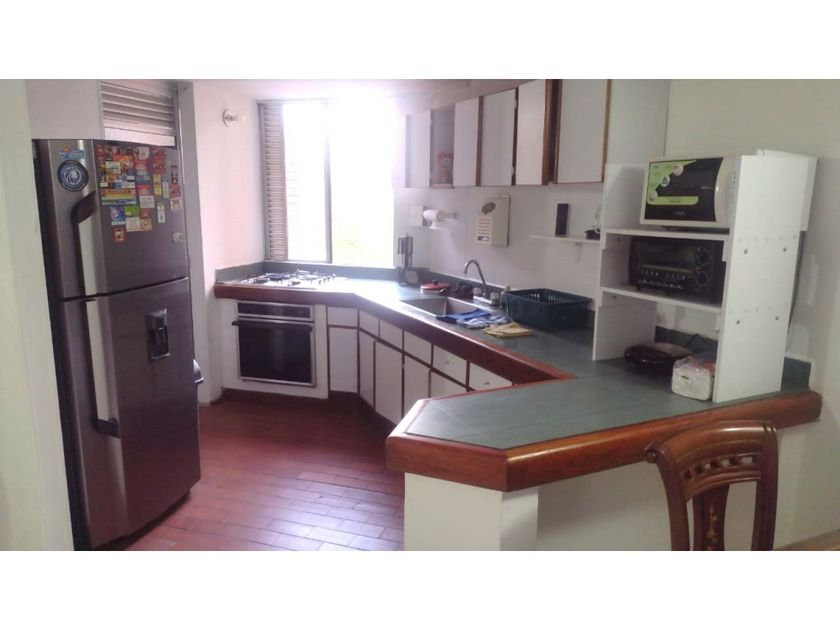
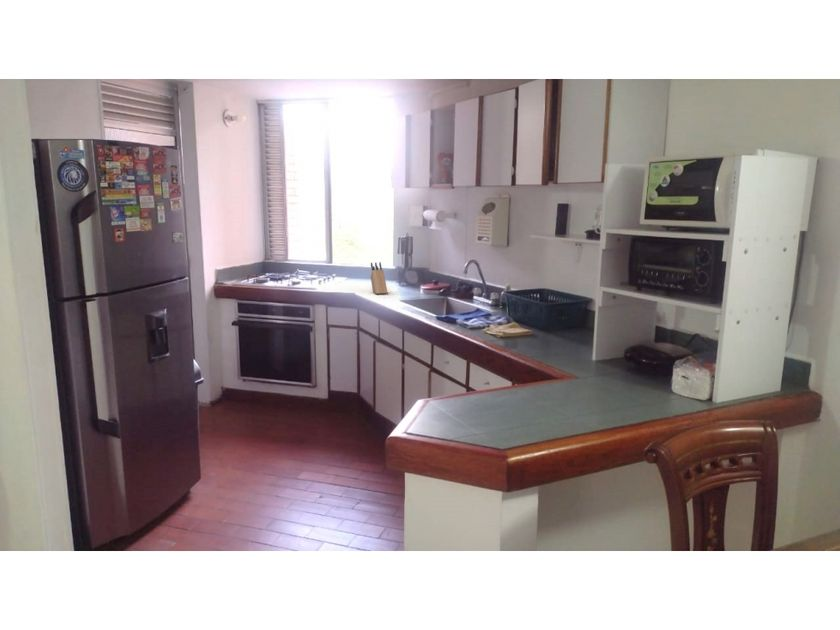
+ knife block [370,261,389,295]
